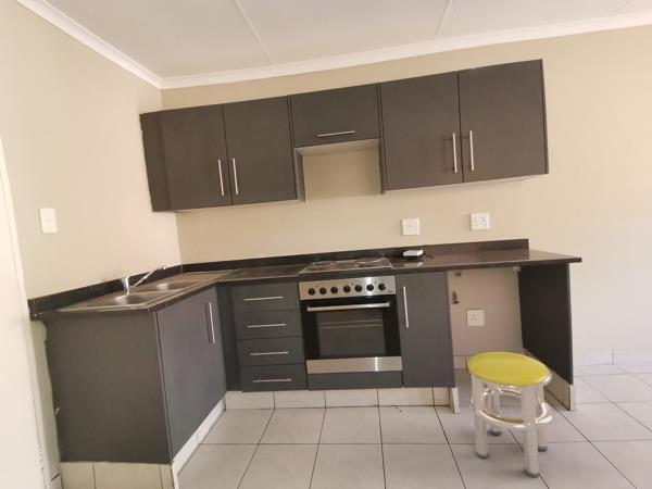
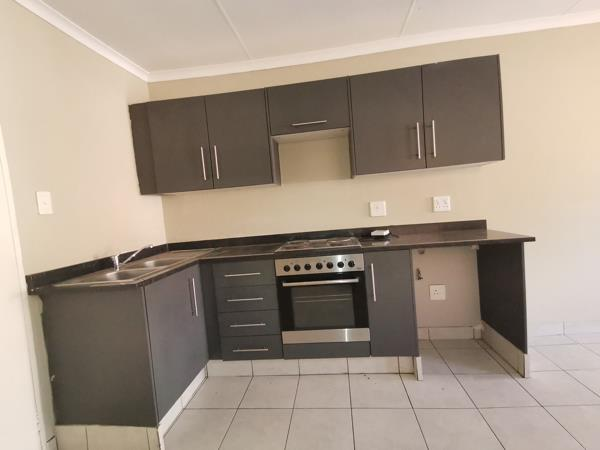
- stool [465,351,556,478]
